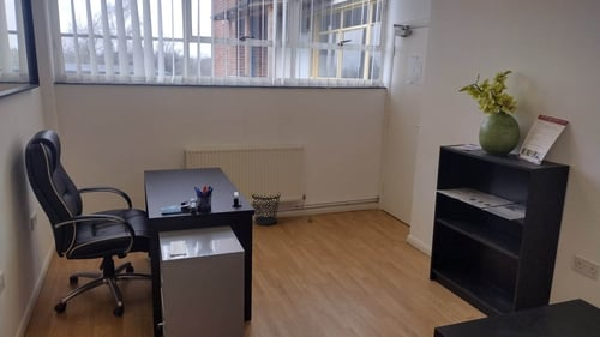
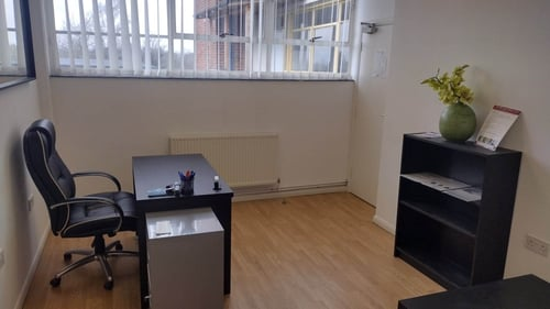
- wastebasket [251,193,282,227]
